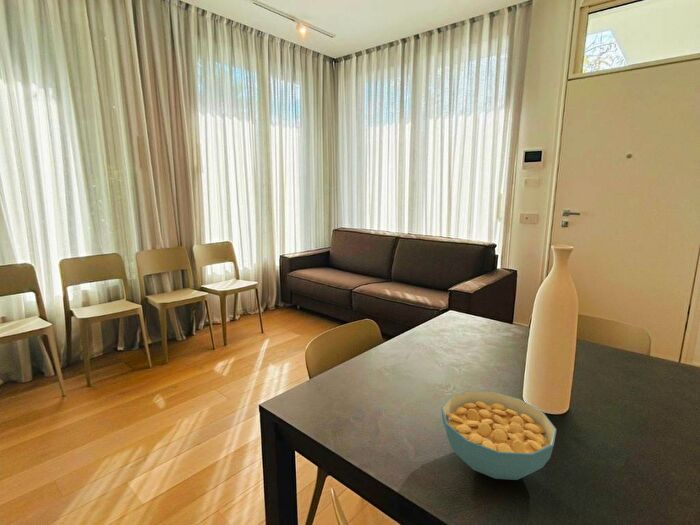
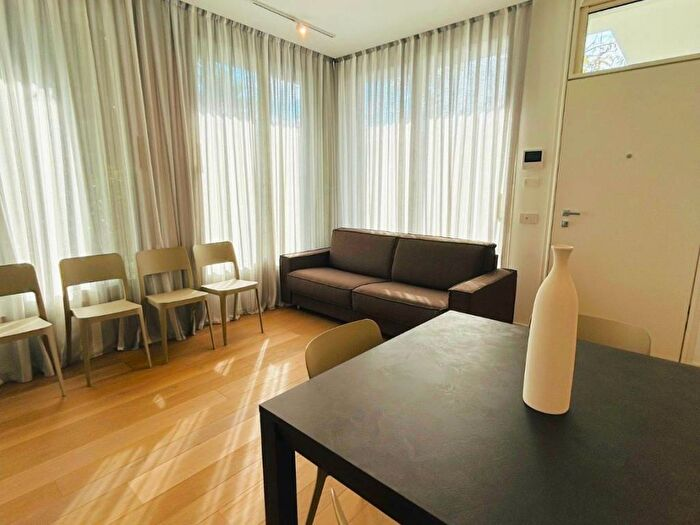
- cereal bowl [440,390,558,481]
